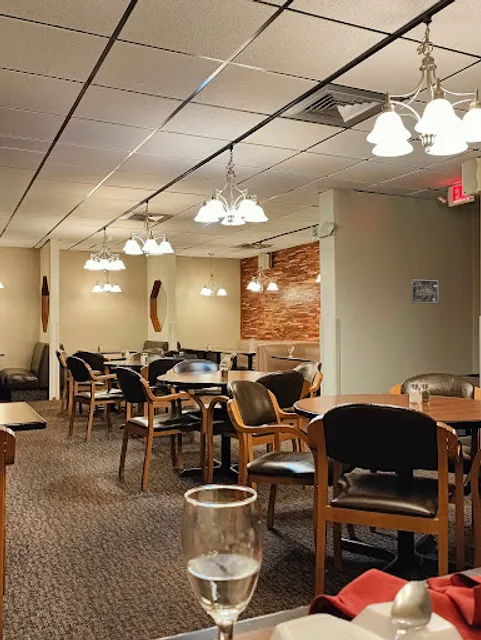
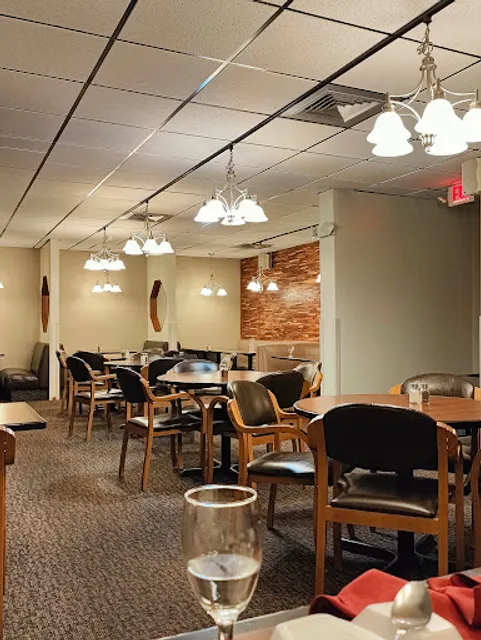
- wall art [410,278,440,305]
